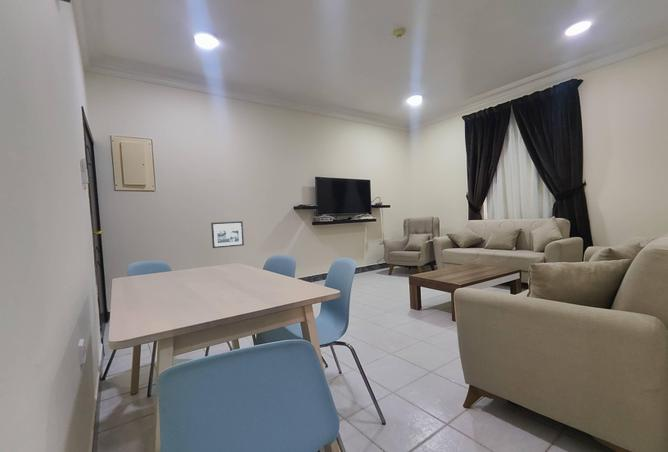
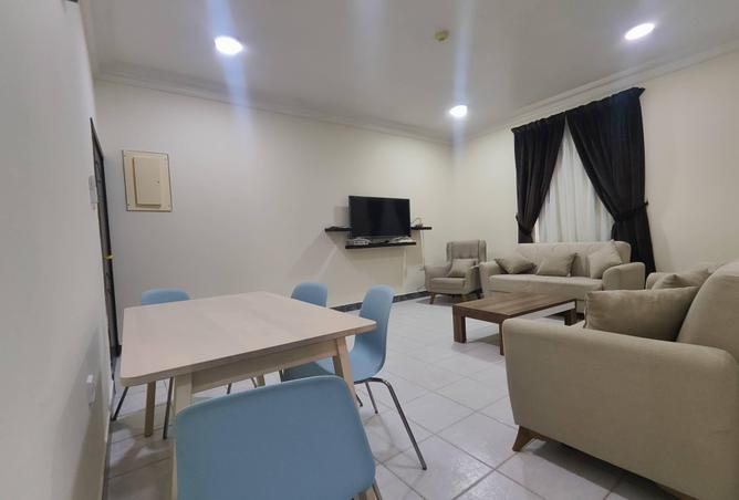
- picture frame [210,220,245,249]
